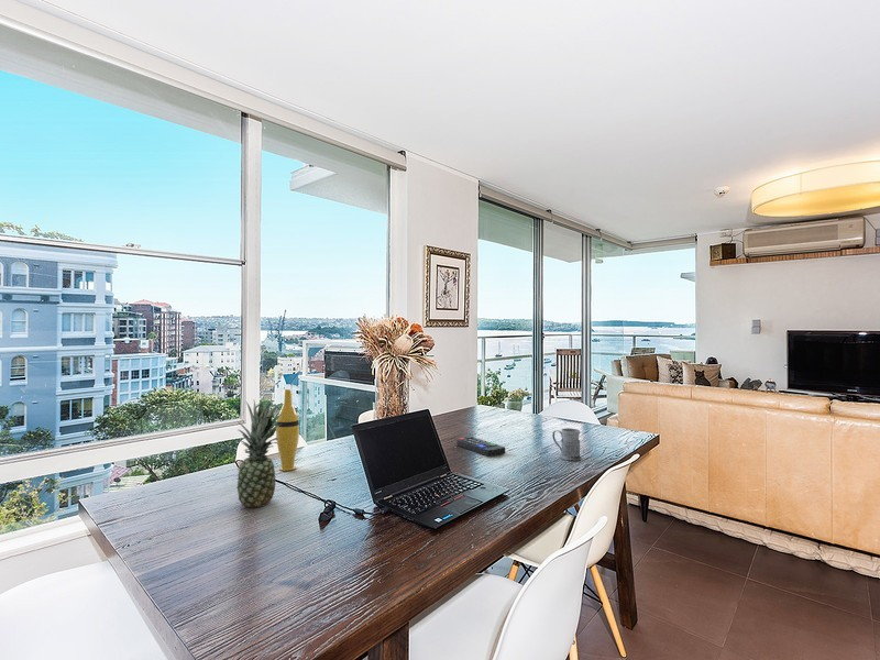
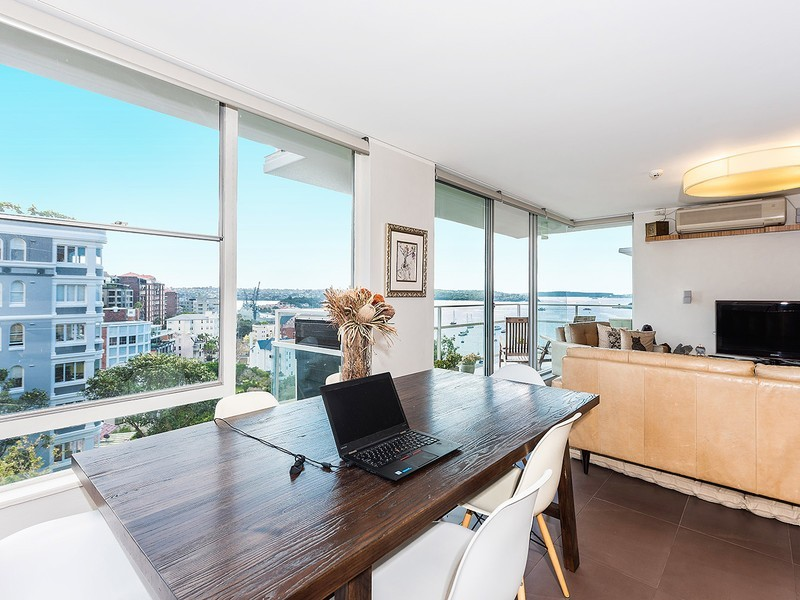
- mug [551,427,582,462]
- vase [275,388,300,472]
- remote control [455,436,506,458]
- fruit [235,398,283,508]
